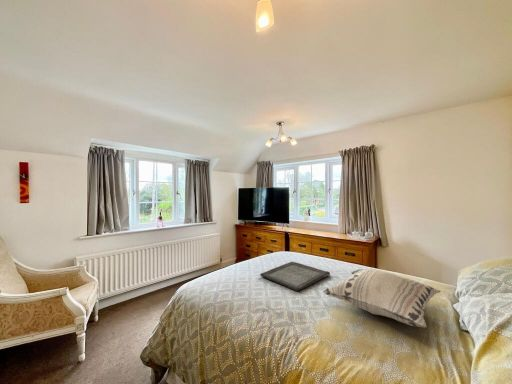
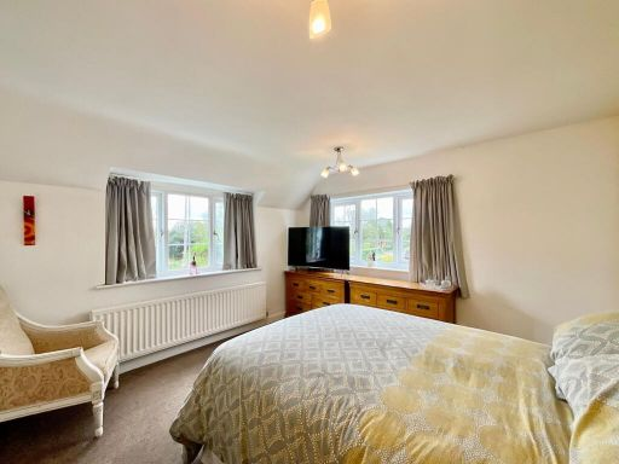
- serving tray [259,261,331,292]
- decorative pillow [322,268,442,328]
